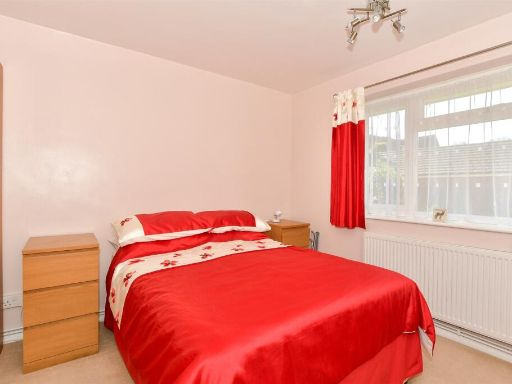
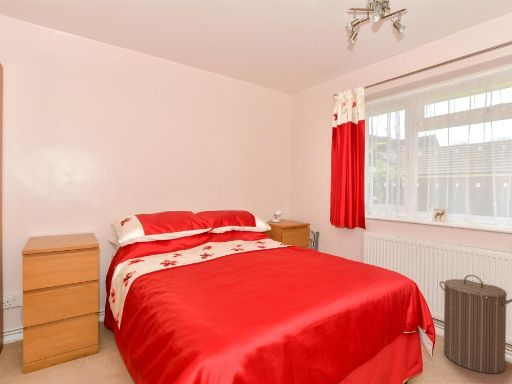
+ laundry hamper [438,274,512,375]
